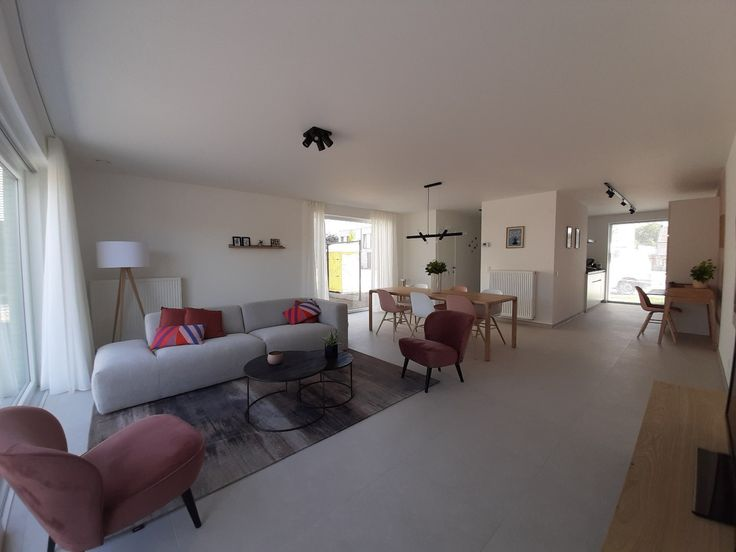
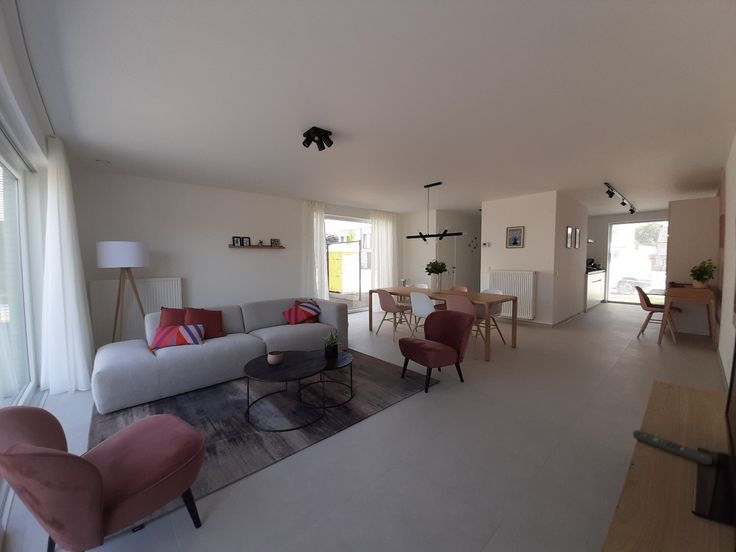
+ remote control [632,429,713,466]
